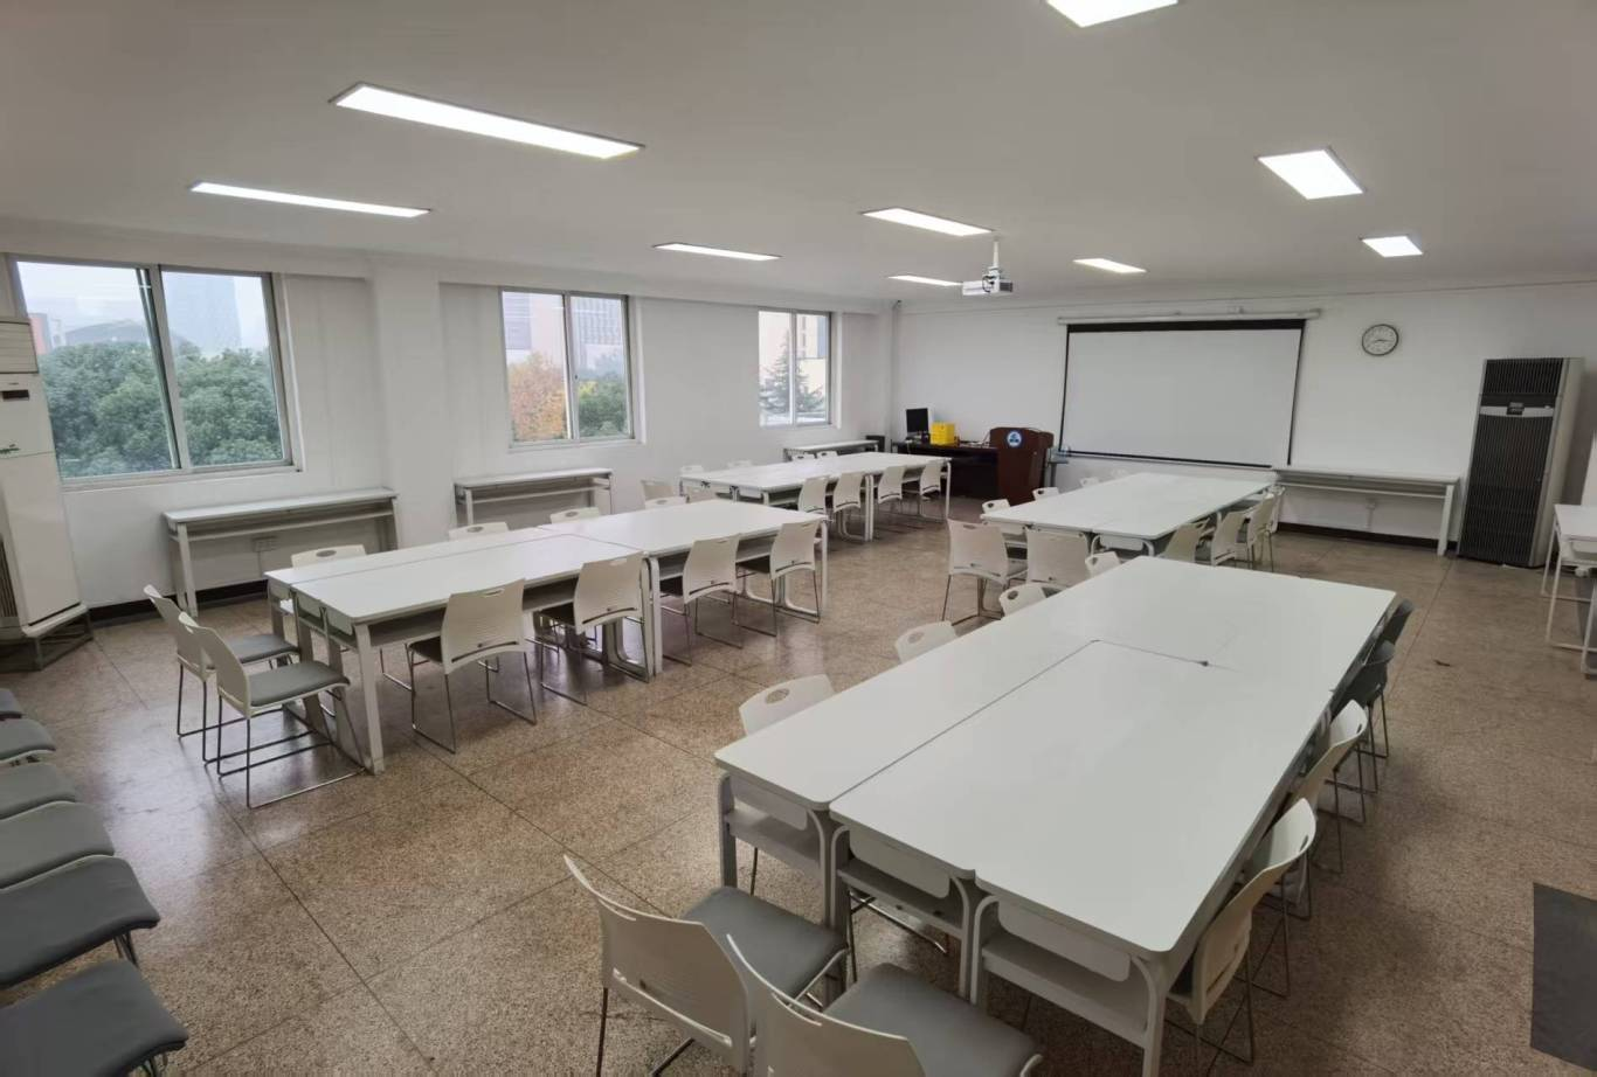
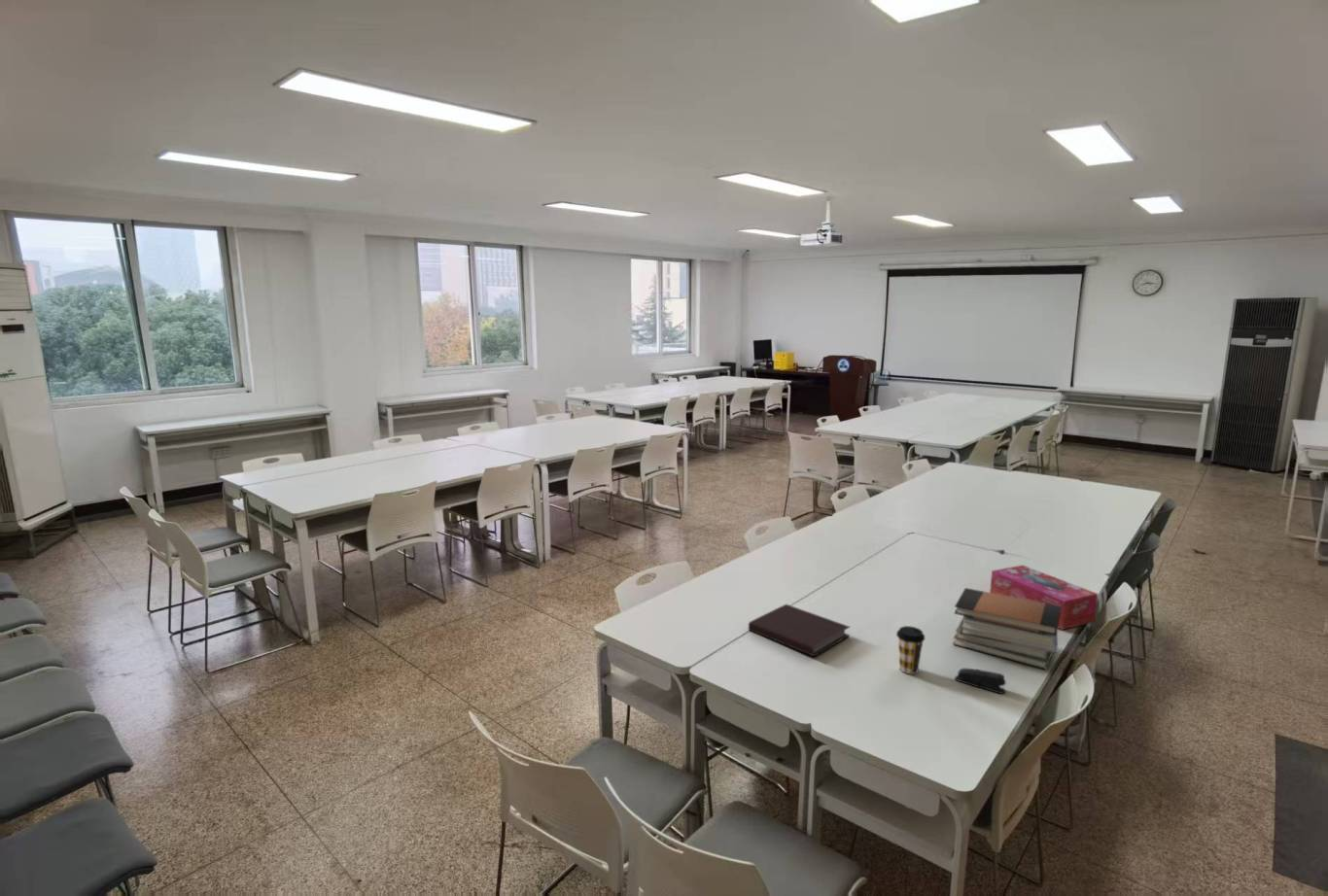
+ tissue box [989,565,1099,631]
+ notebook [748,603,851,658]
+ coffee cup [895,625,926,674]
+ book stack [952,587,1062,671]
+ stapler [954,668,1007,695]
